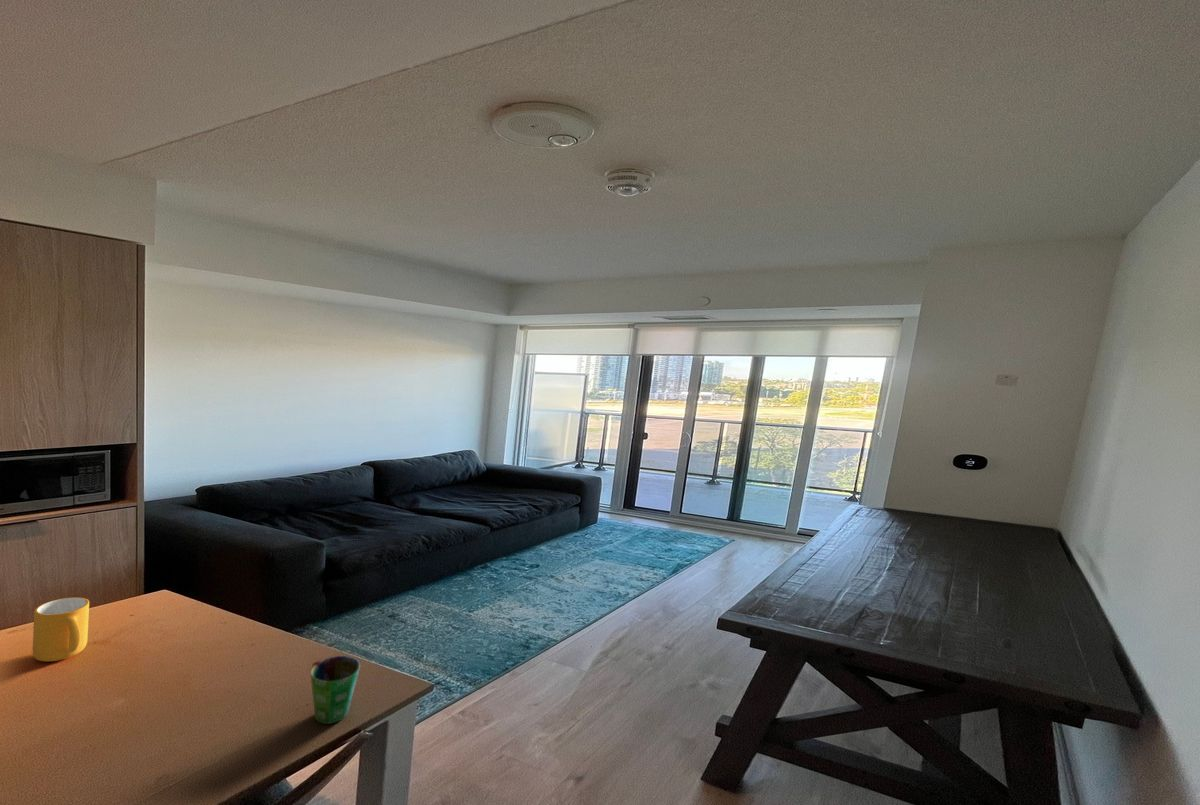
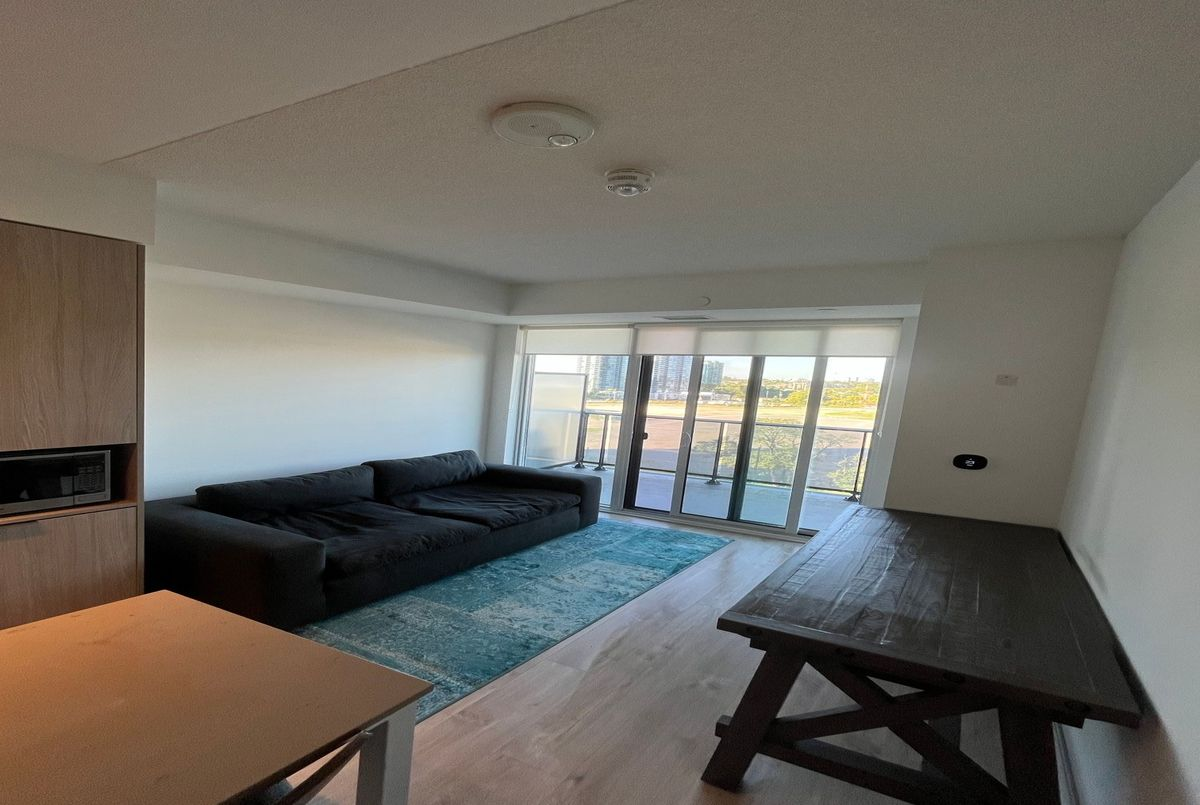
- mug [32,596,90,663]
- cup [309,655,361,725]
